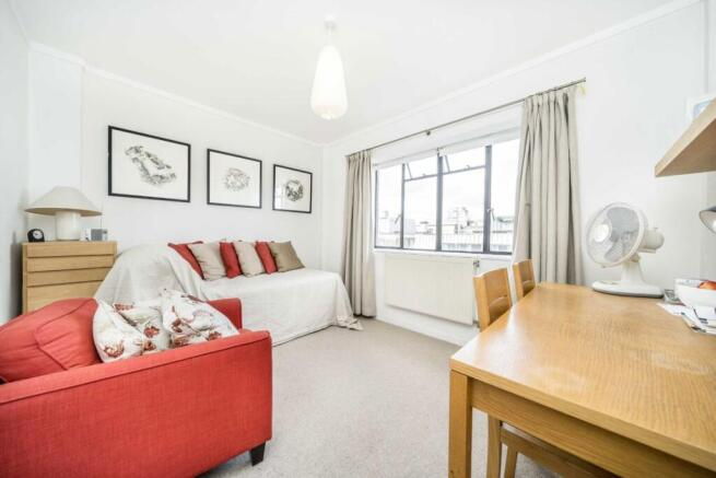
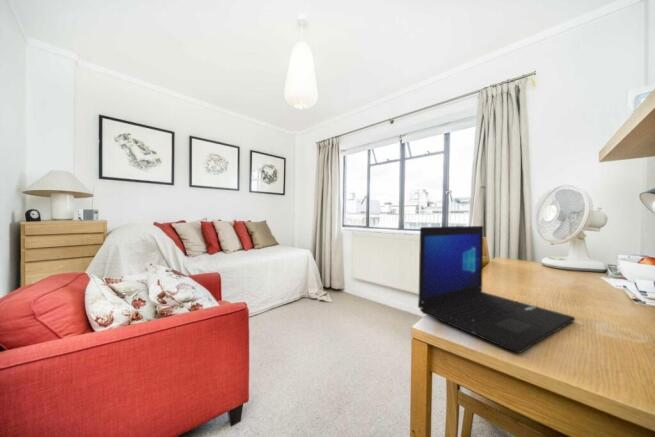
+ laptop [417,225,576,354]
